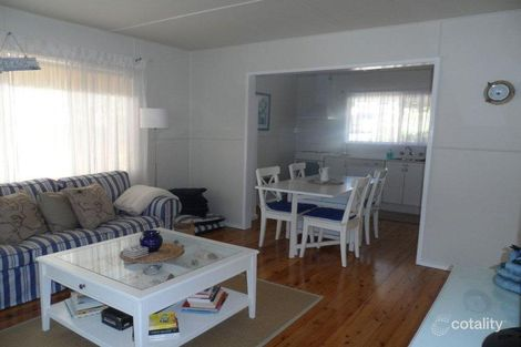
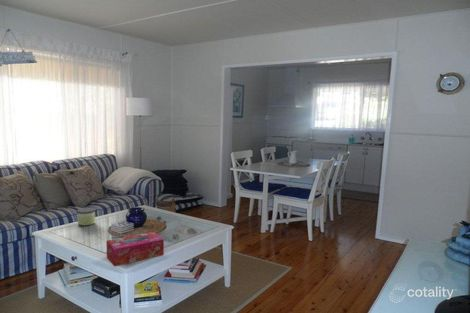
+ candle [76,207,97,226]
+ tissue box [105,231,165,268]
